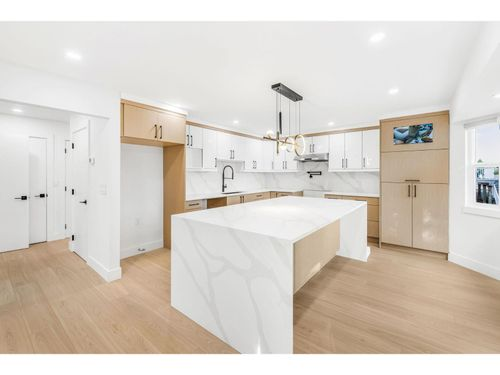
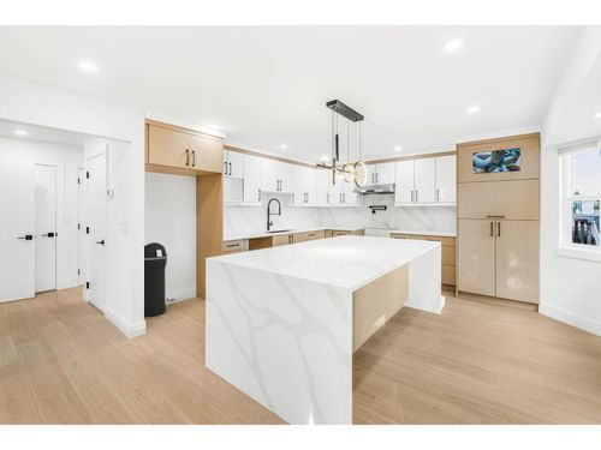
+ trash can [143,241,168,318]
